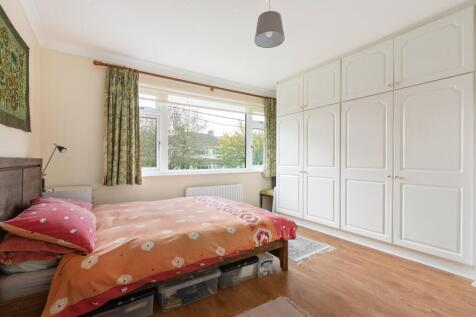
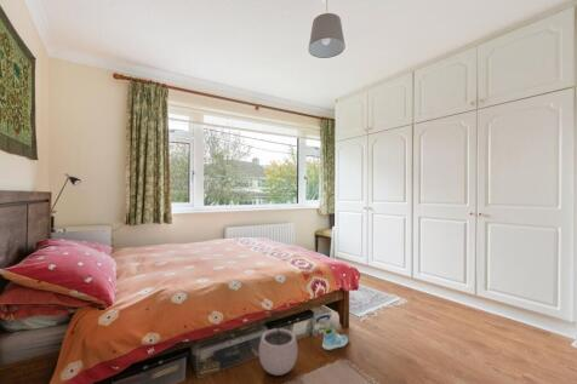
+ sneaker [321,326,349,351]
+ plant pot [258,321,298,377]
